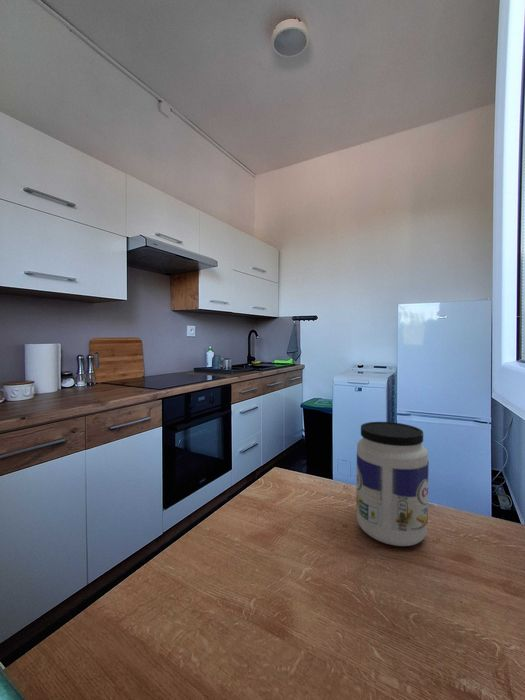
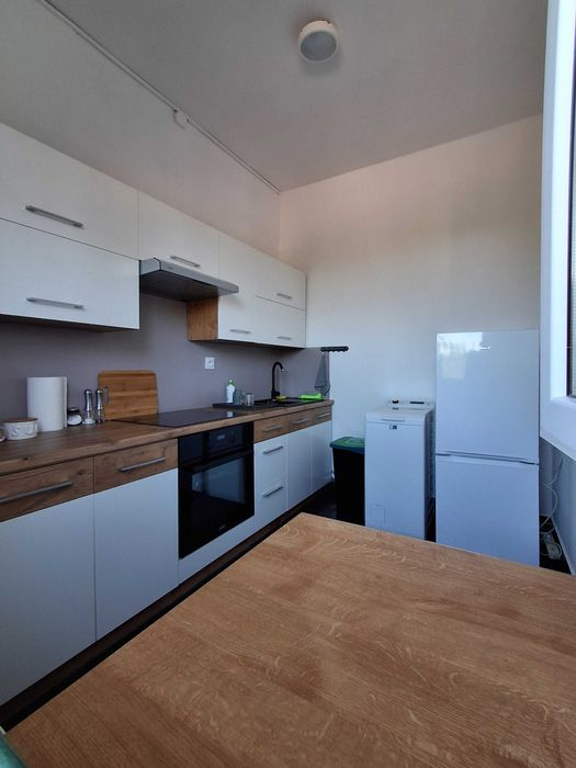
- jar [355,421,429,547]
